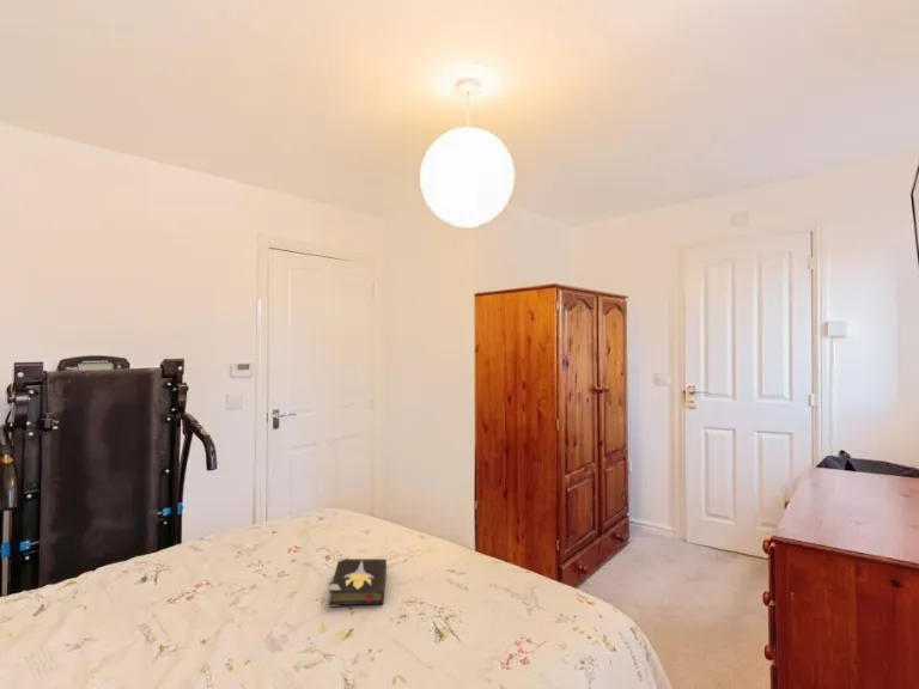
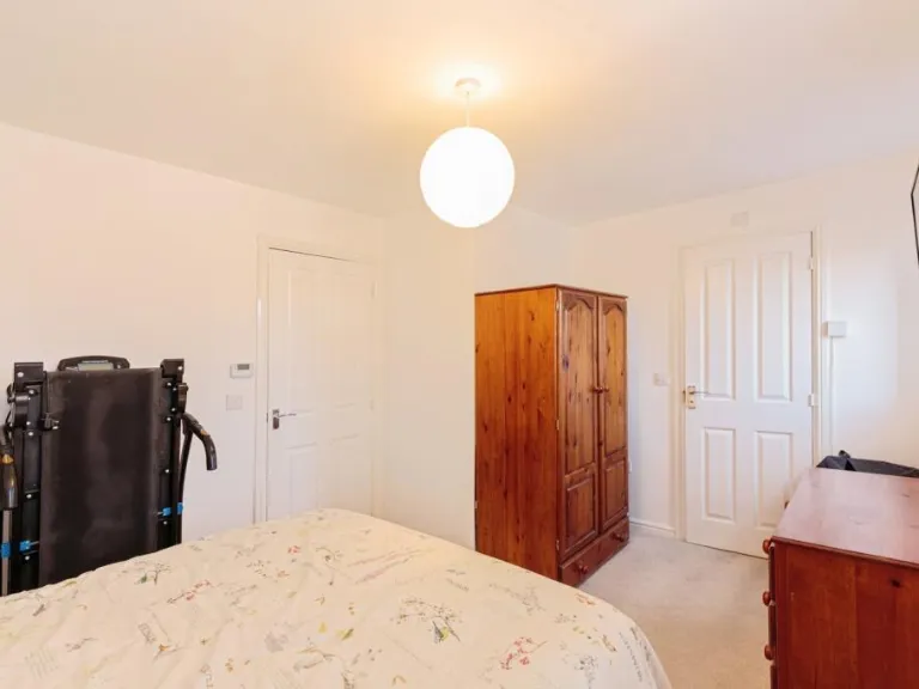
- hardback book [328,557,388,608]
